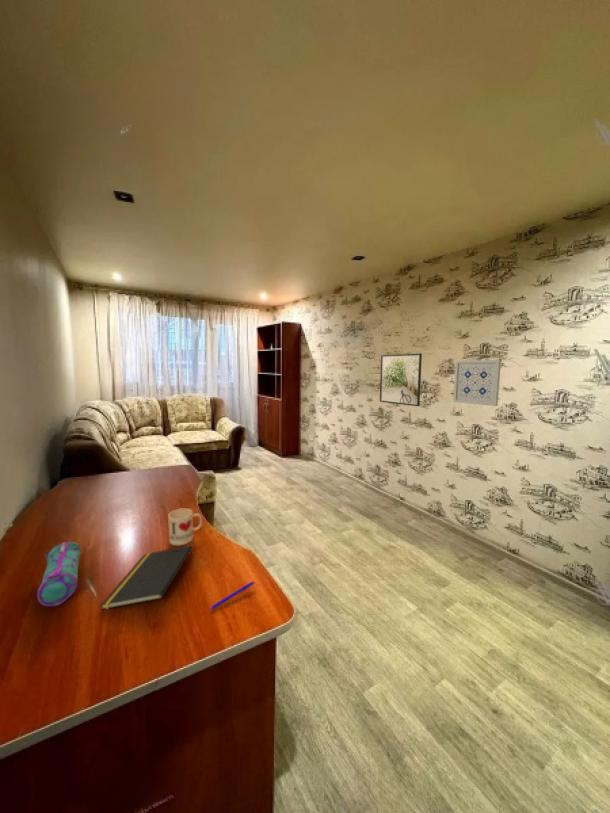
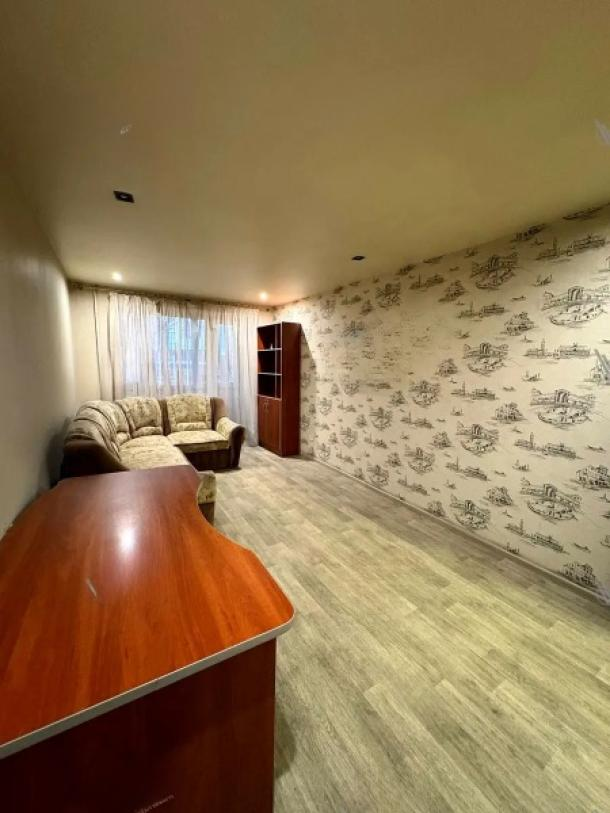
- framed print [379,352,423,407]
- mug [167,508,203,546]
- pencil case [36,541,82,607]
- pen [209,580,255,610]
- wall art [452,359,502,407]
- notepad [100,544,194,610]
